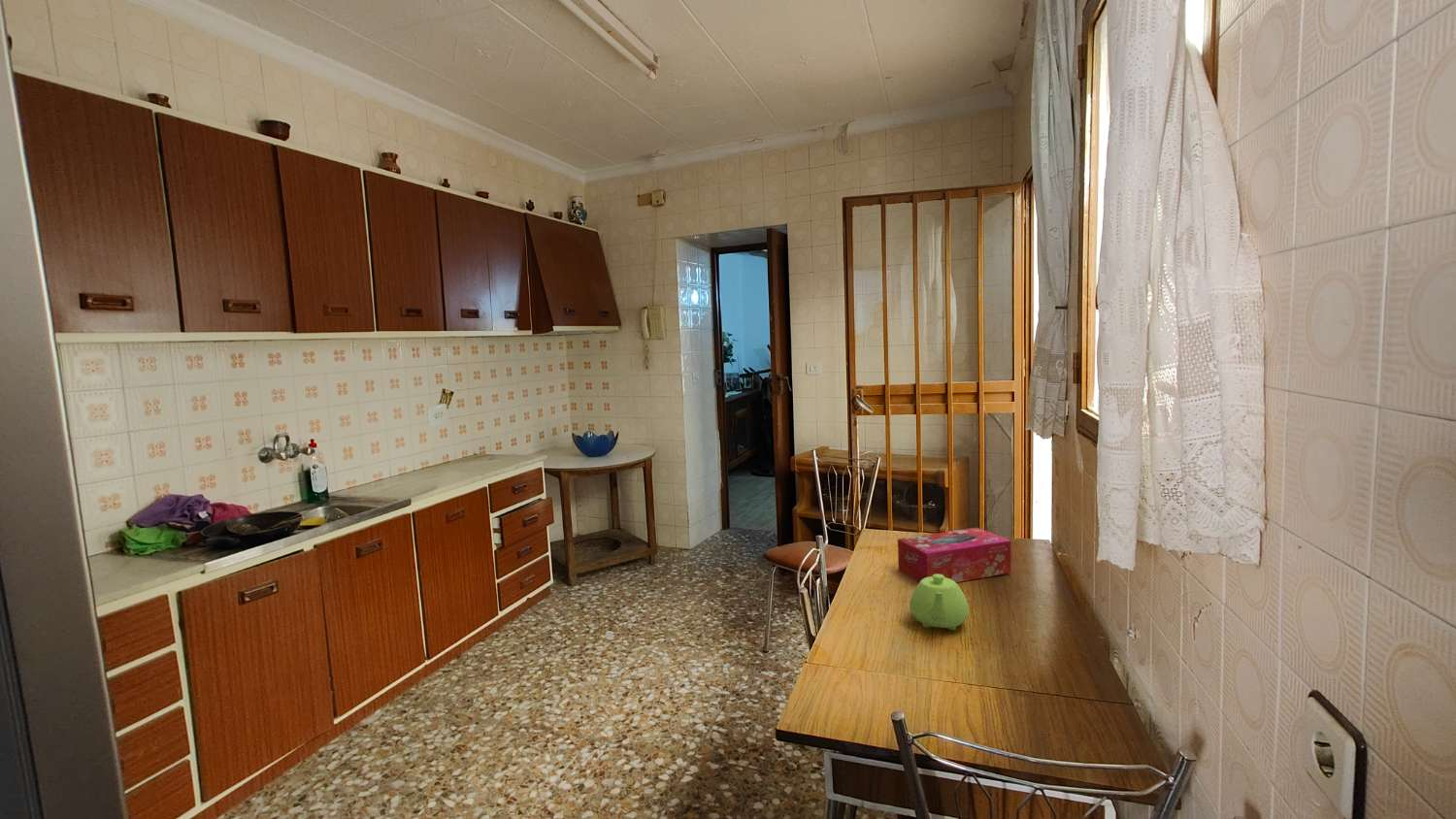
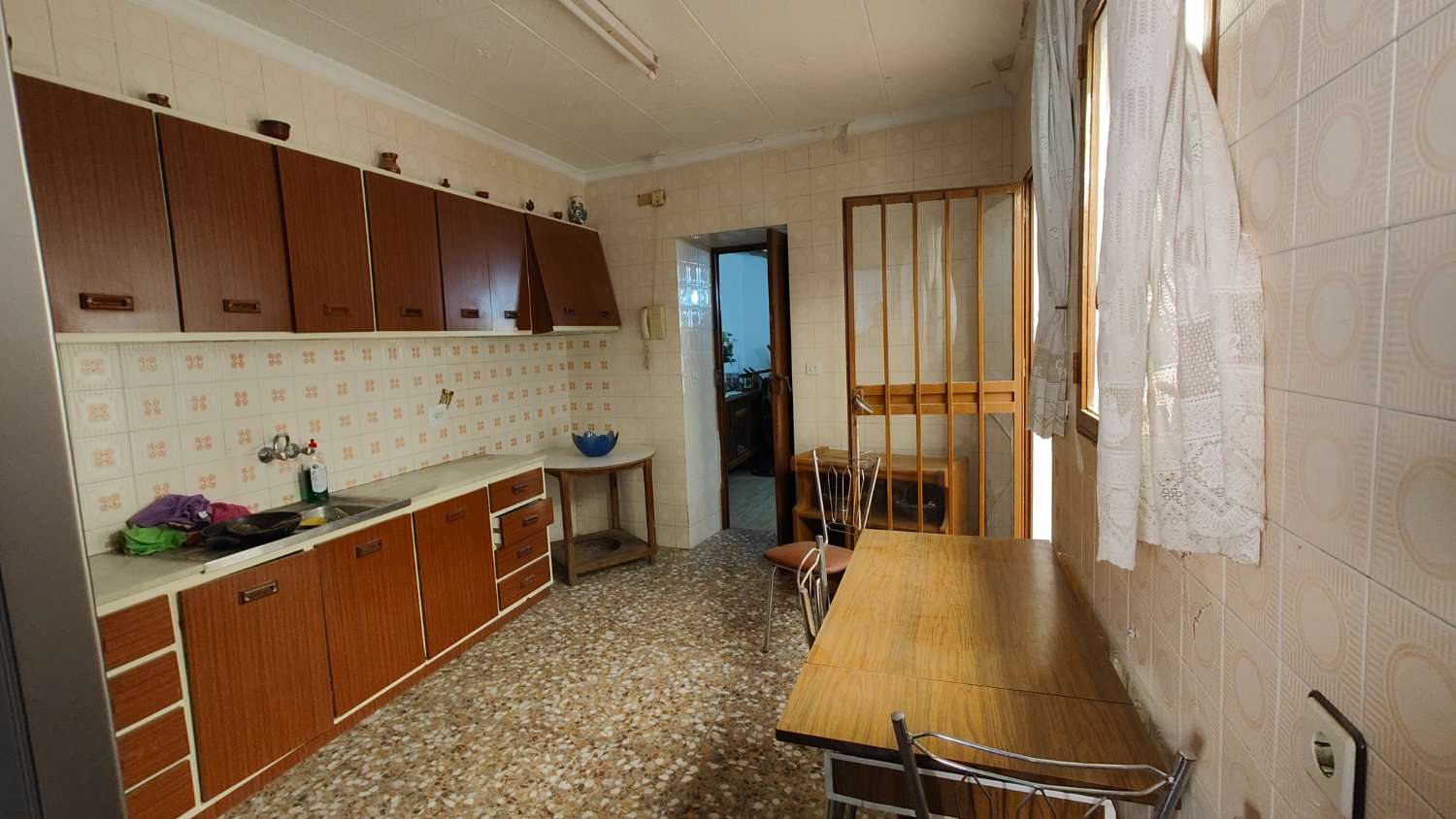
- teapot [909,574,970,631]
- tissue box [897,527,1011,583]
